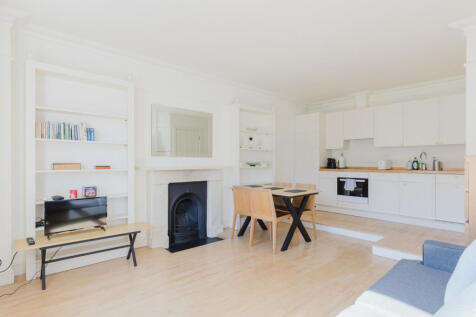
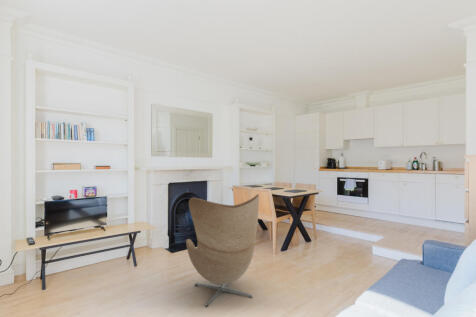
+ armchair [185,193,260,308]
